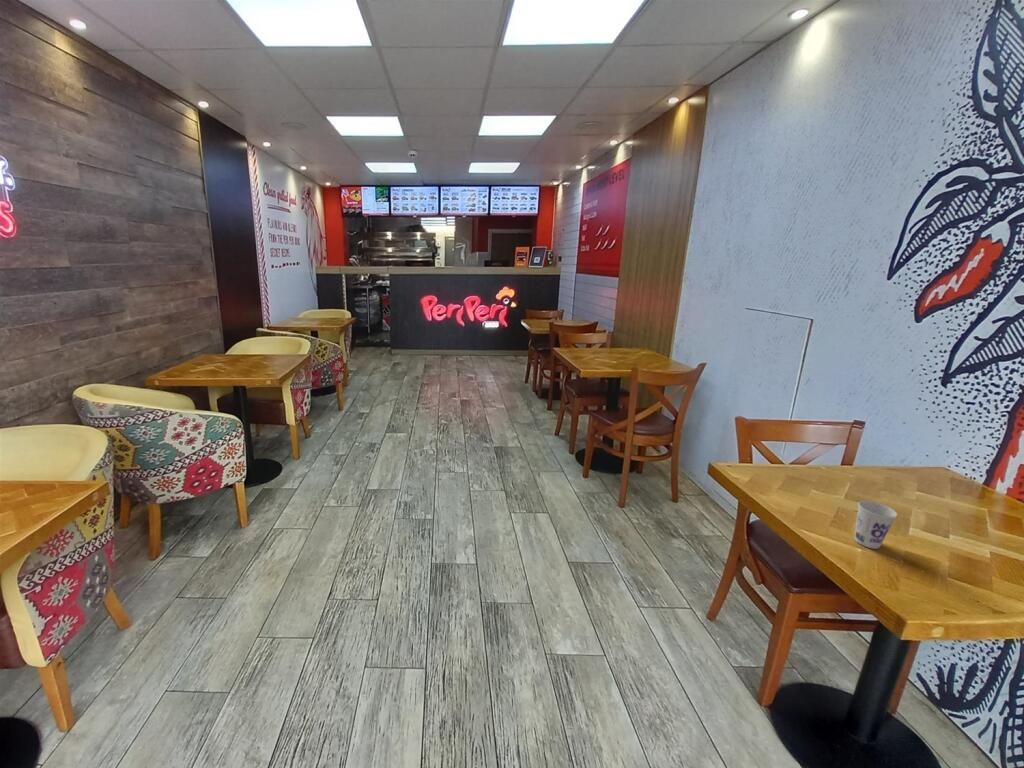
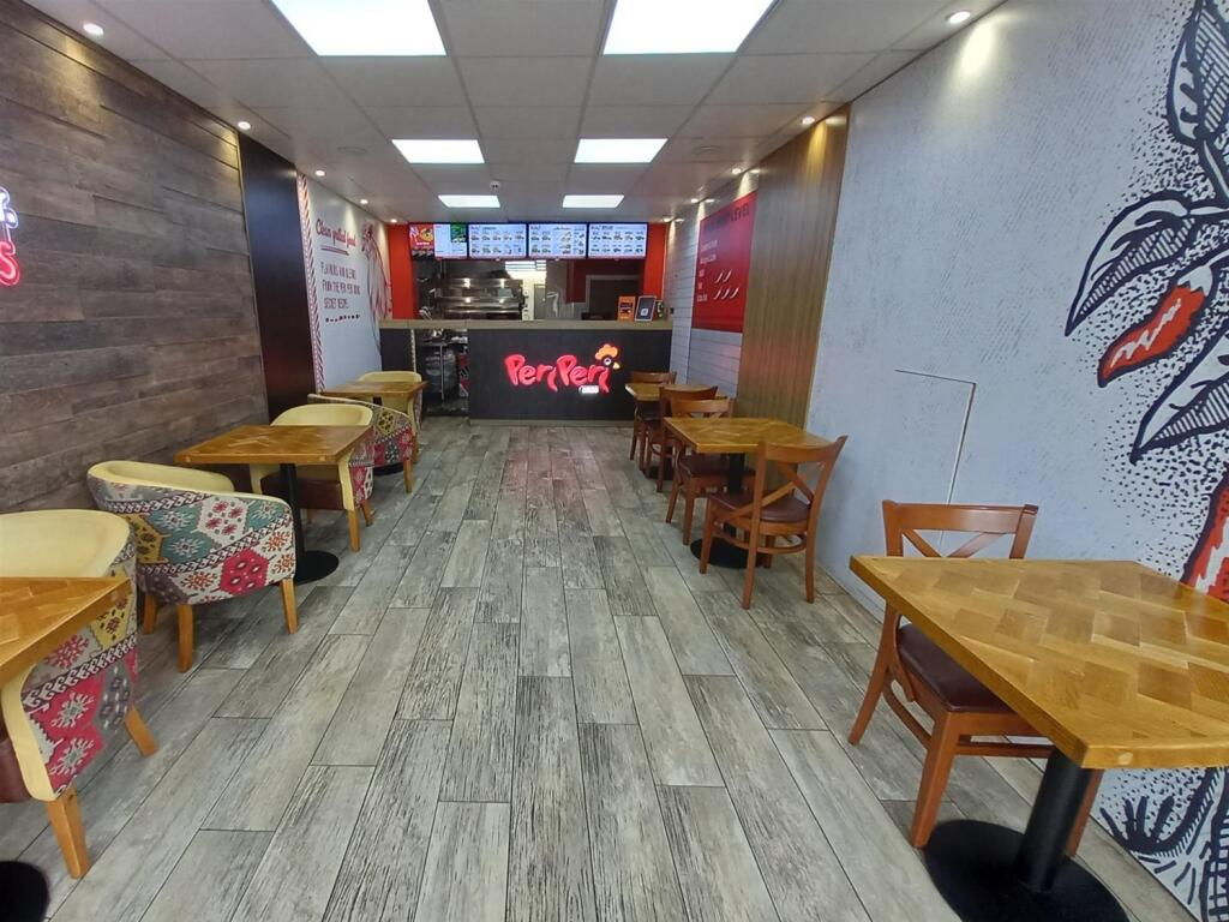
- cup [853,500,898,550]
